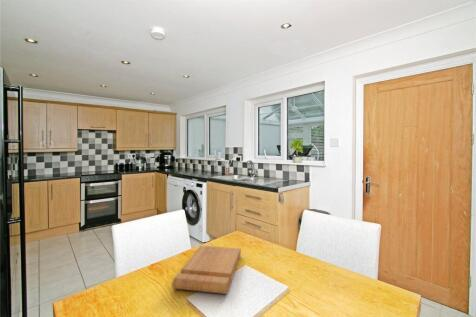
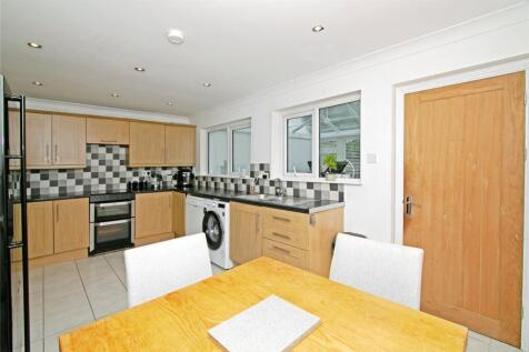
- cutting board [171,245,242,295]
